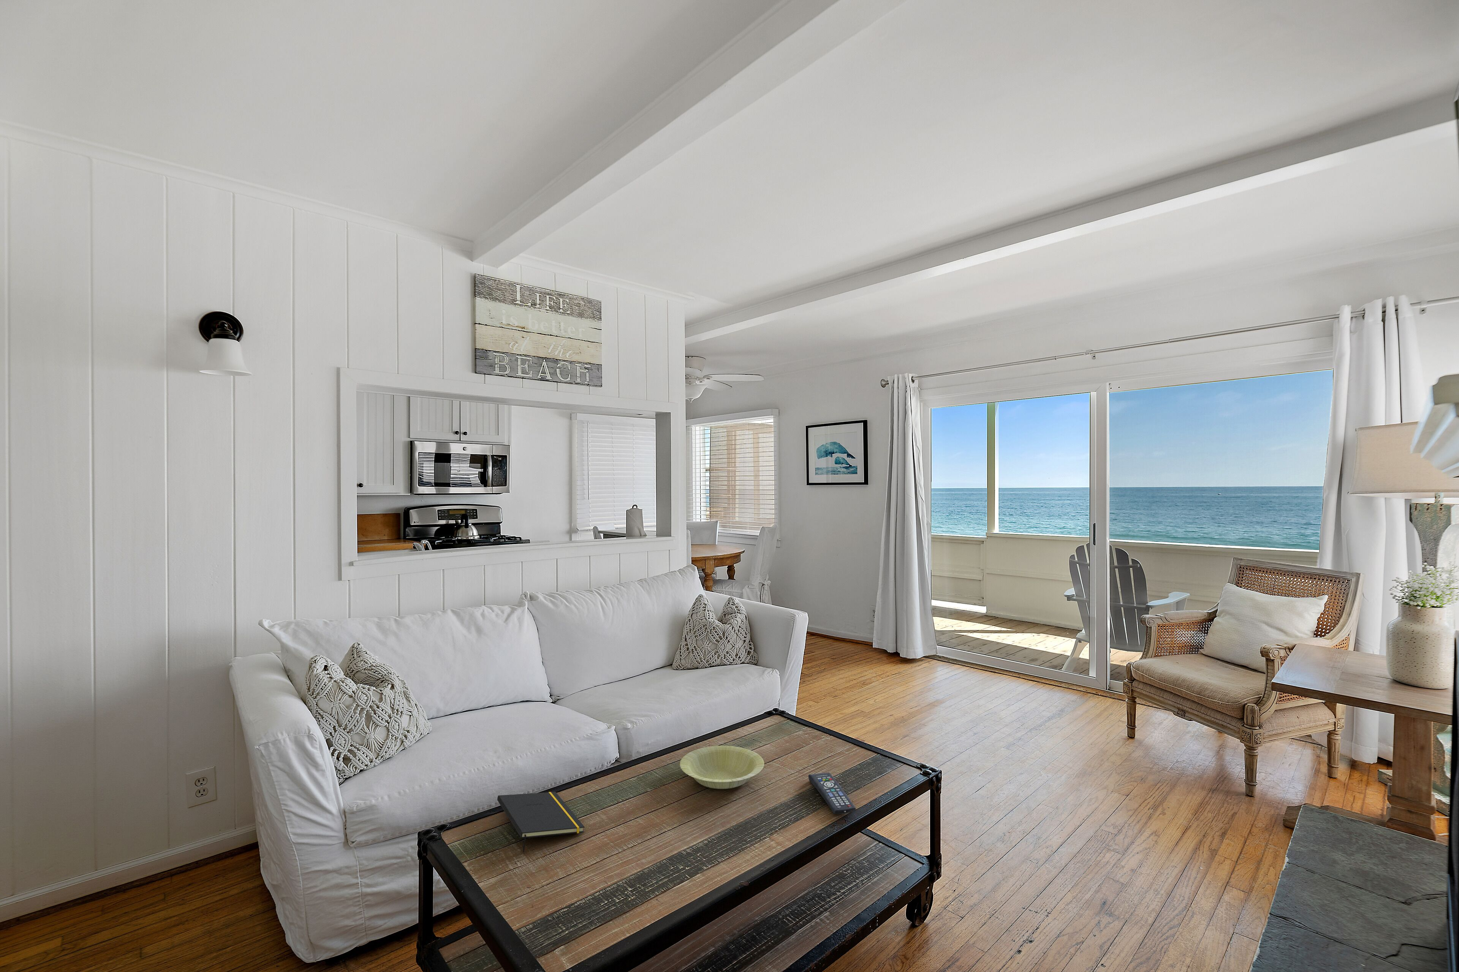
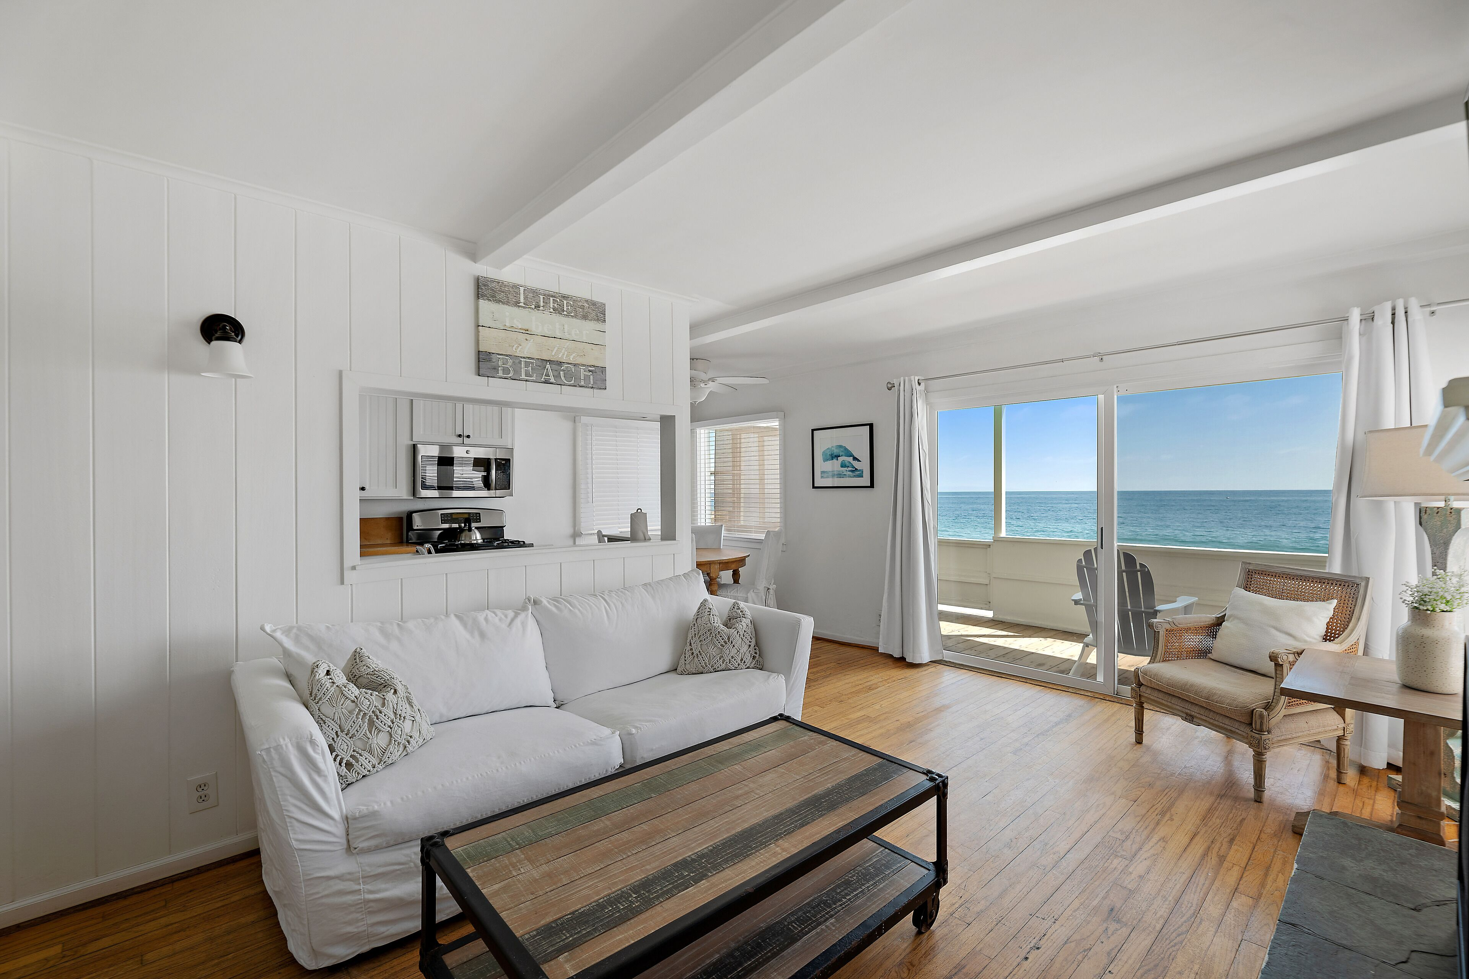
- notepad [497,792,585,853]
- remote control [808,772,857,815]
- bowl [680,745,764,790]
